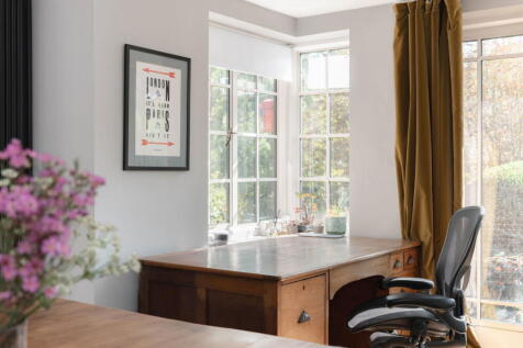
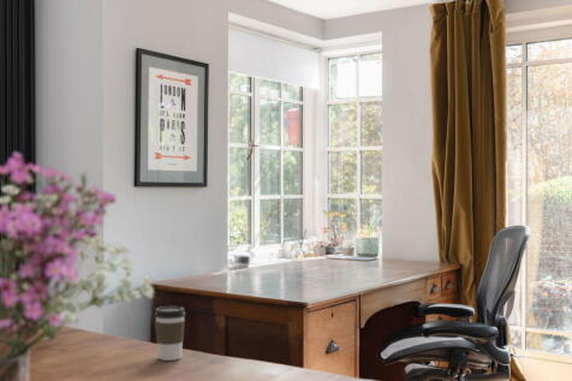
+ coffee cup [154,305,187,362]
